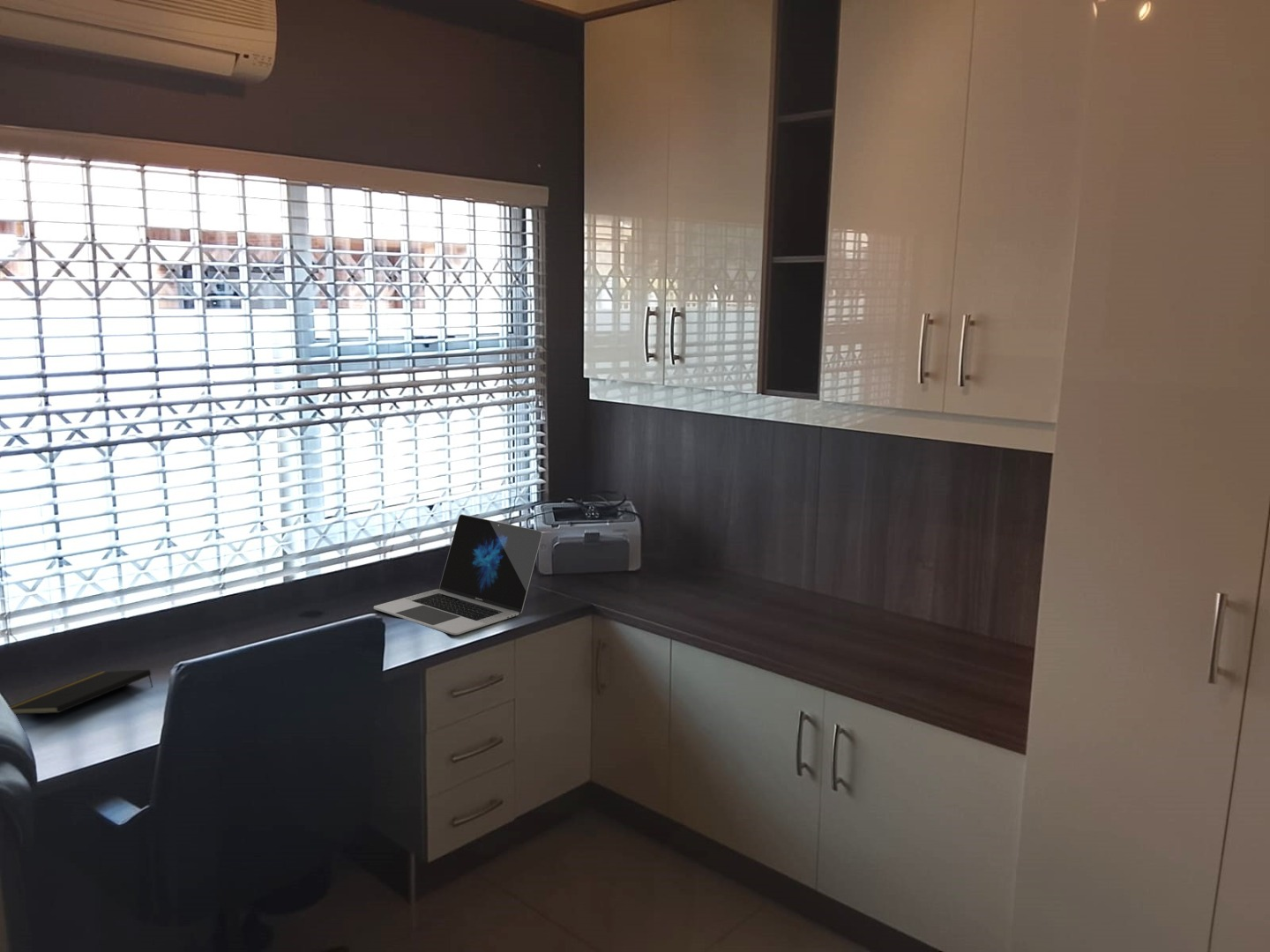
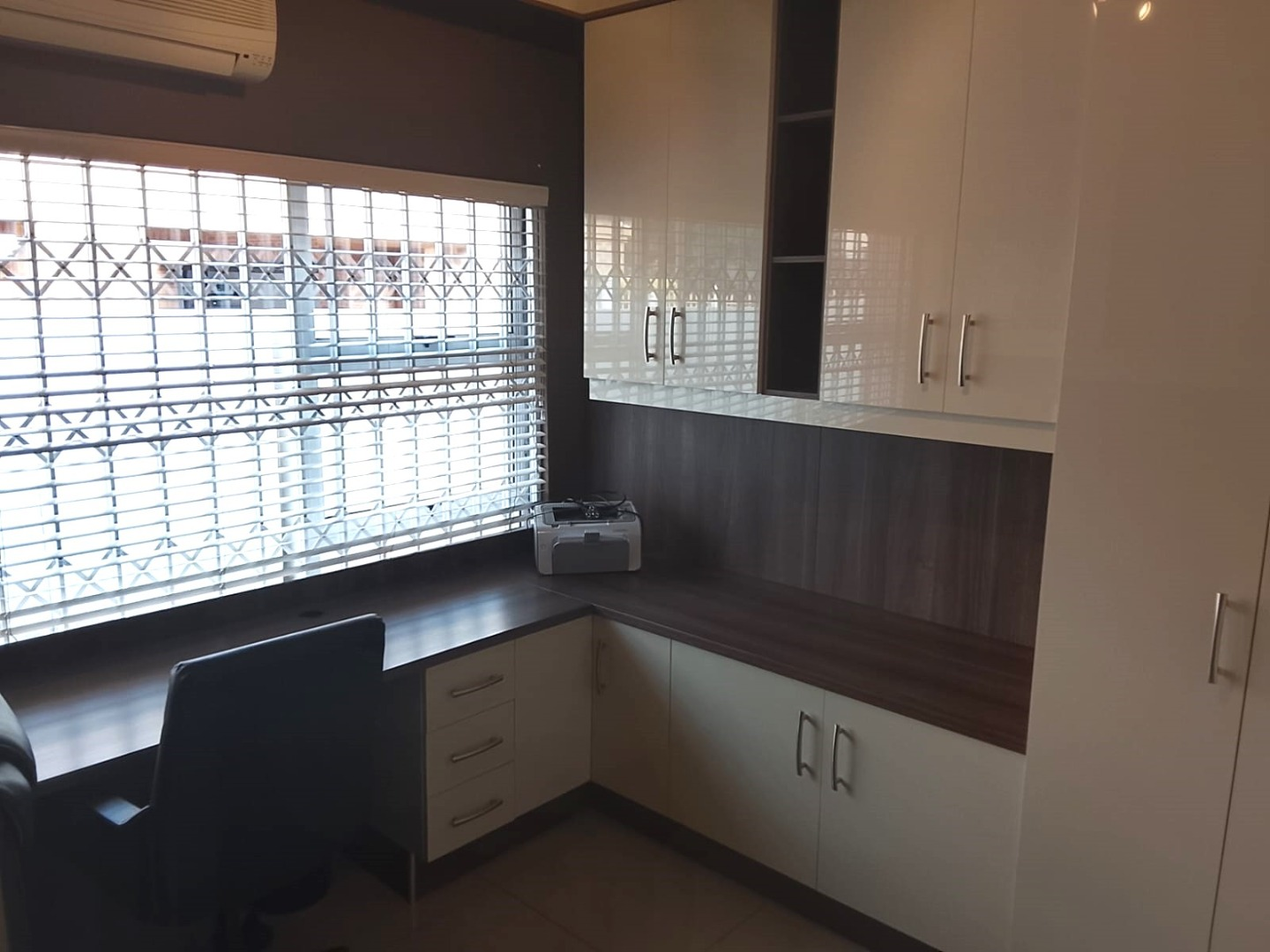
- notepad [9,669,153,716]
- laptop [373,513,543,636]
